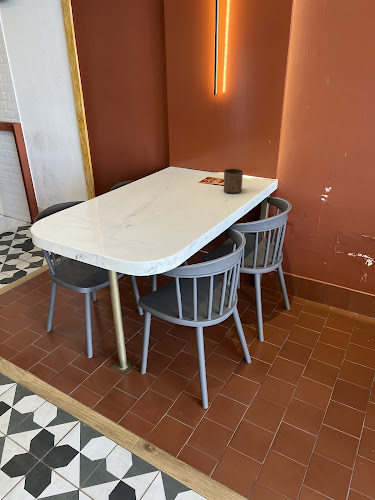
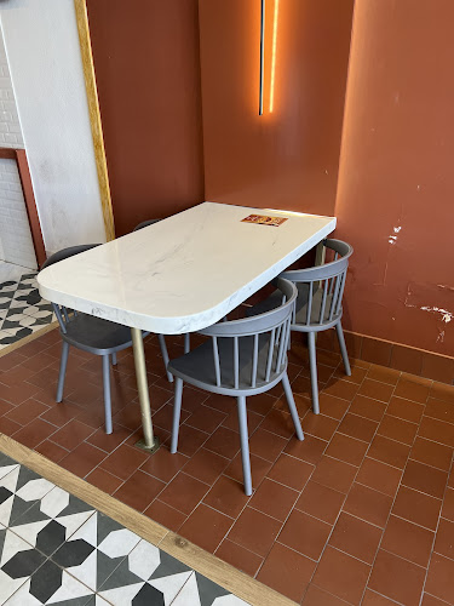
- cup [223,168,244,194]
